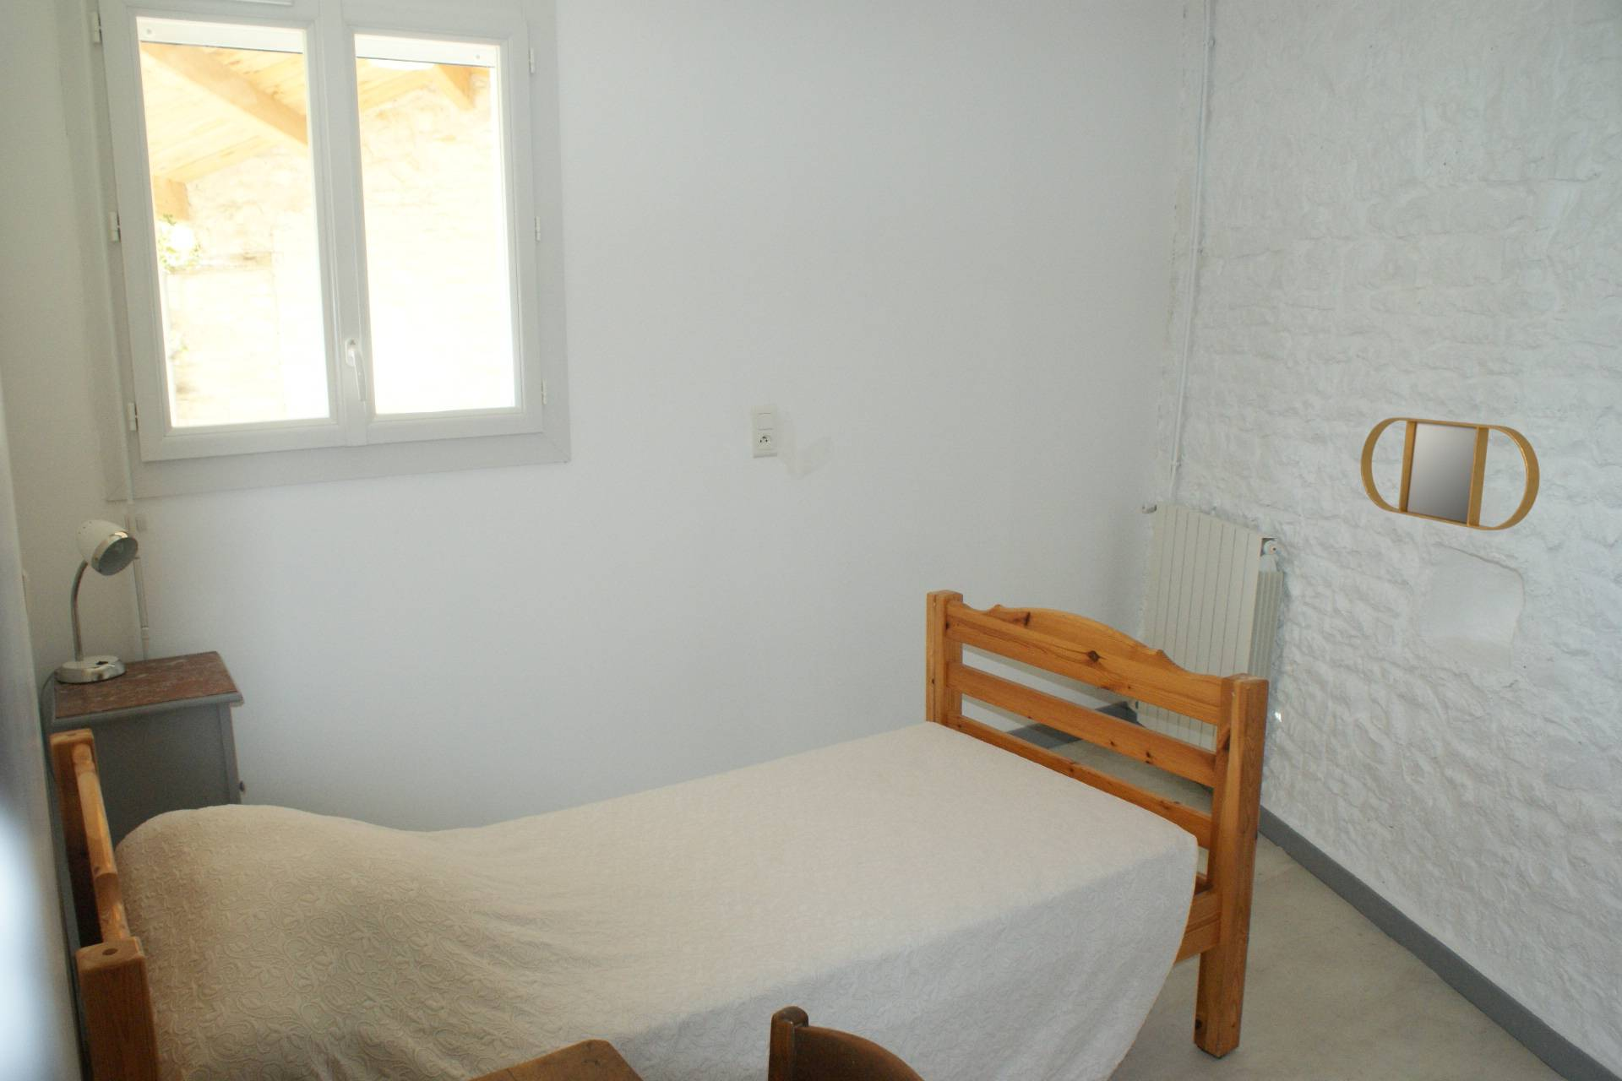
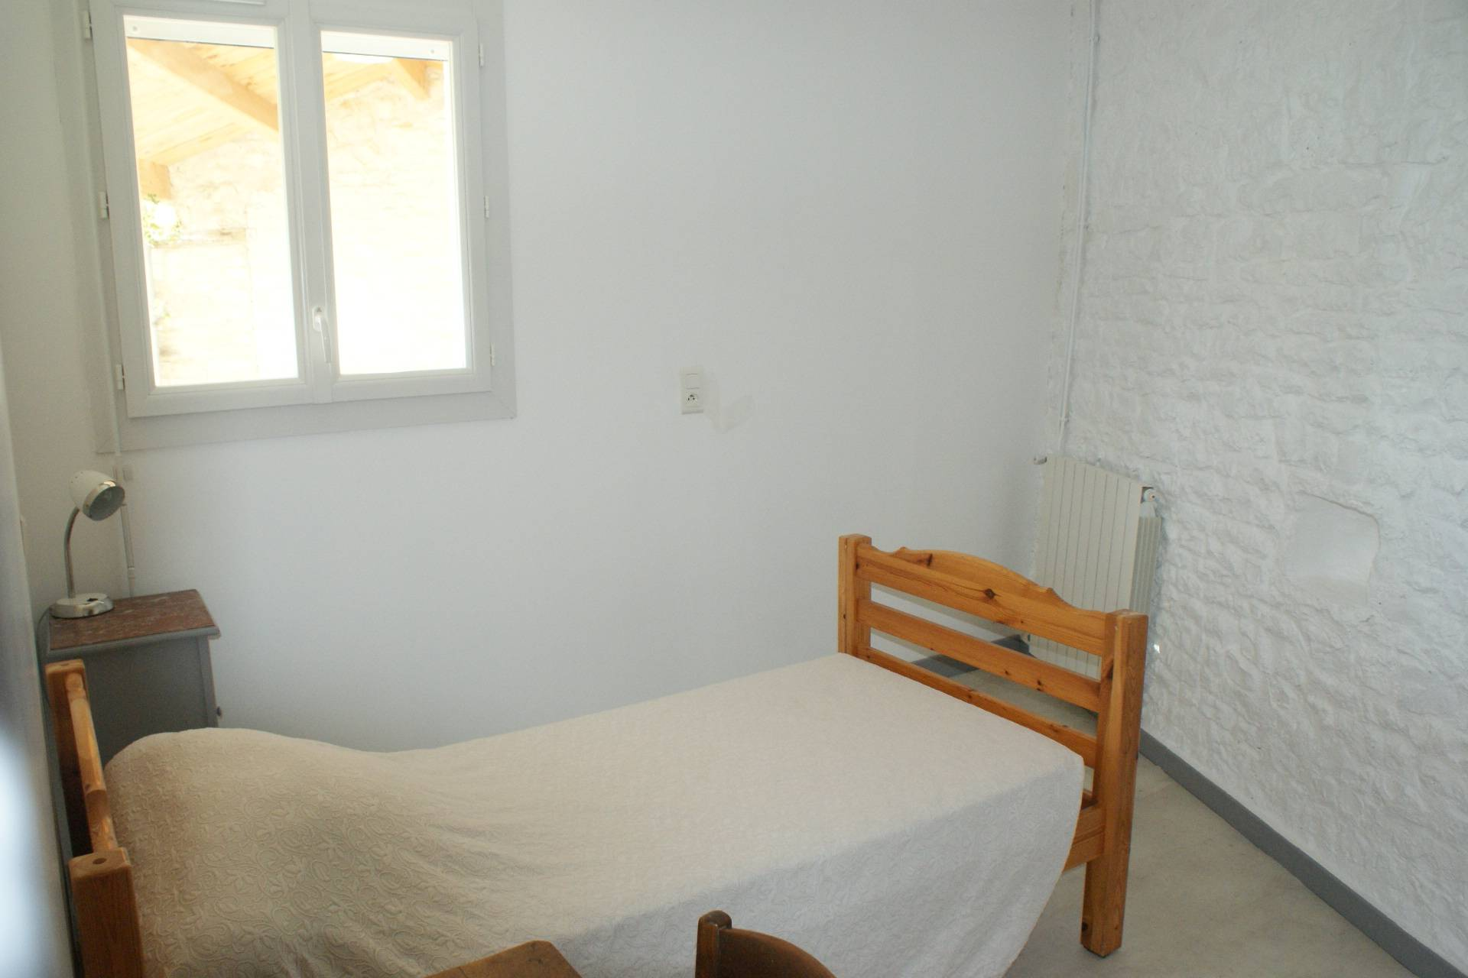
- home mirror [1360,416,1540,531]
